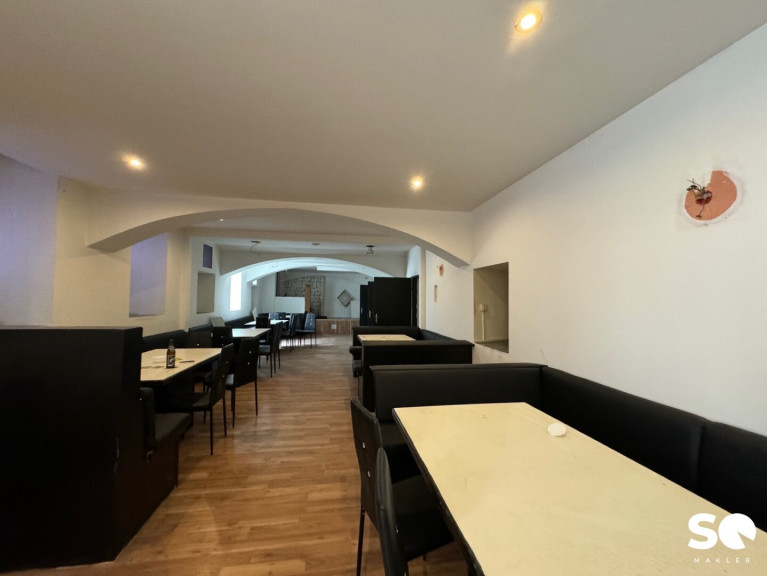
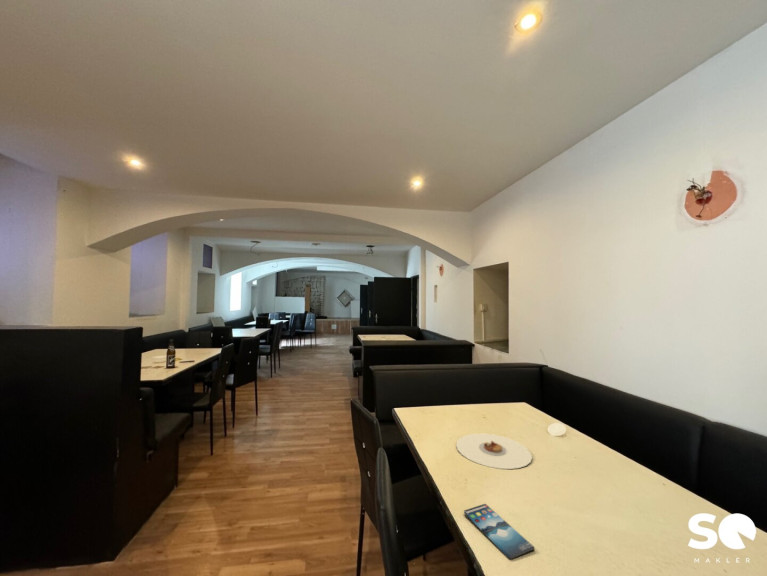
+ plate [455,433,533,470]
+ smartphone [463,503,536,560]
